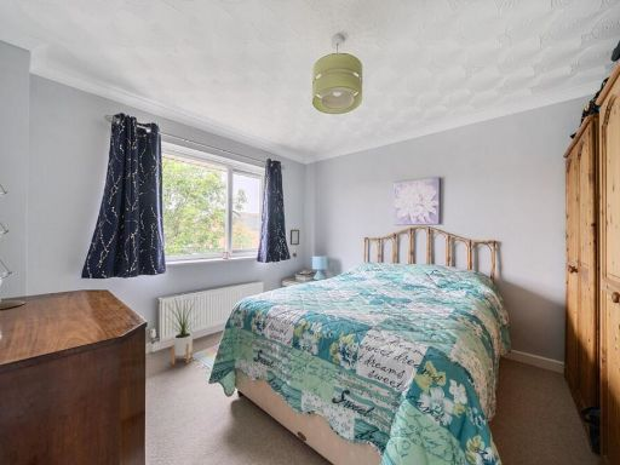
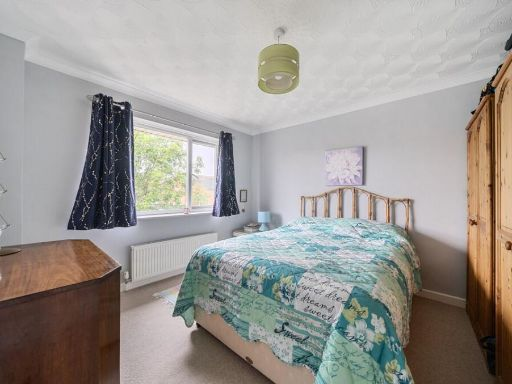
- house plant [165,294,201,366]
